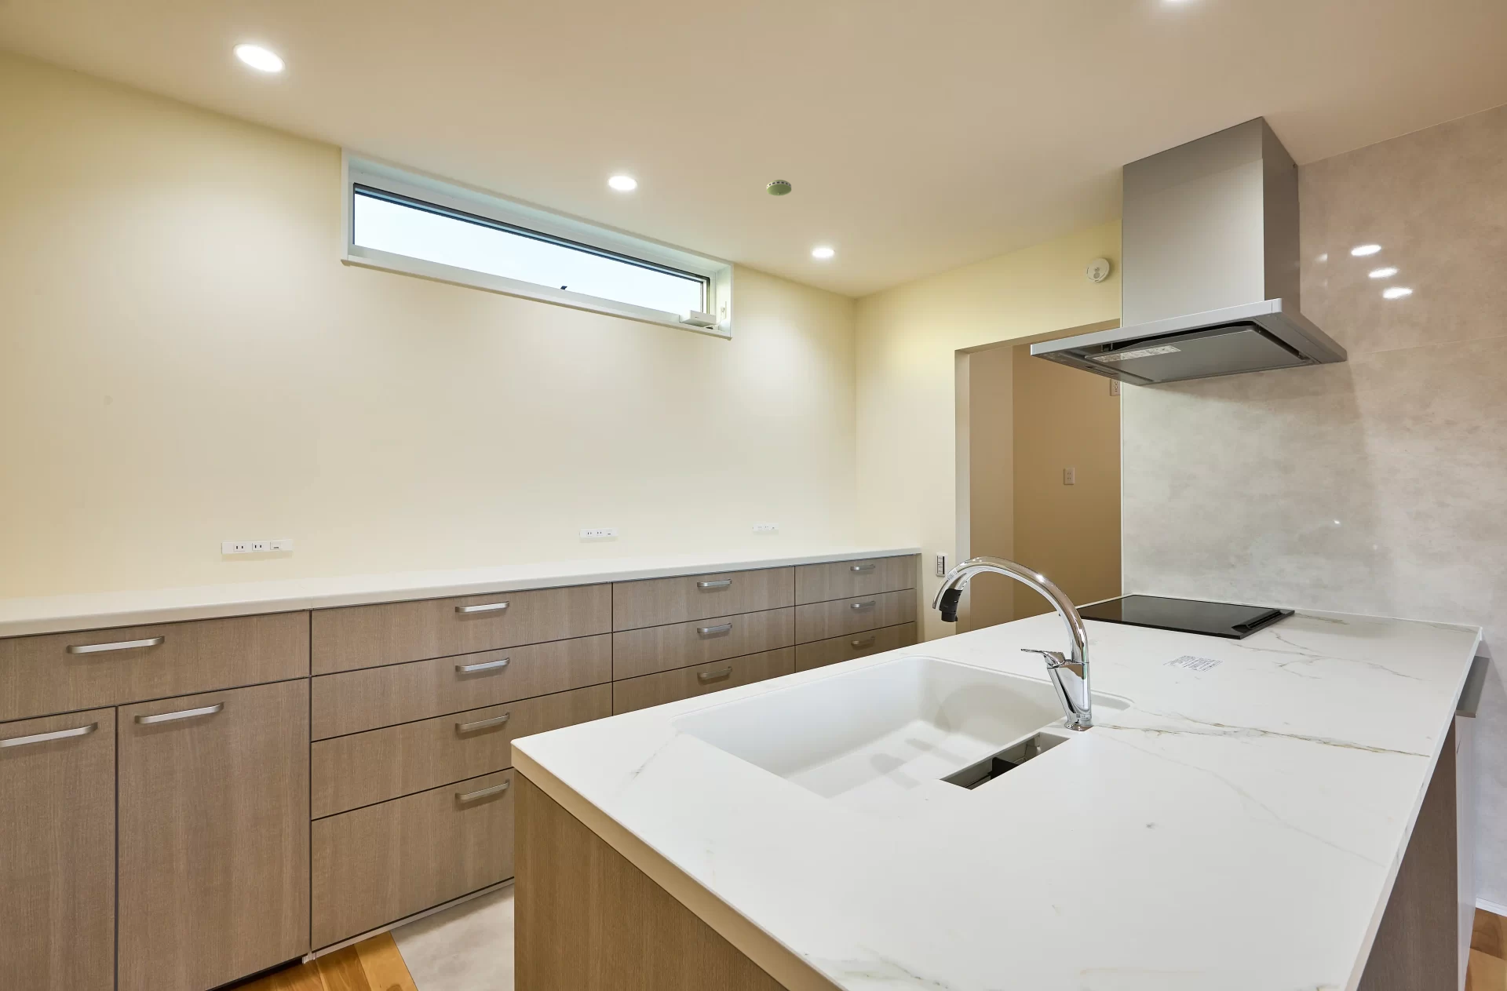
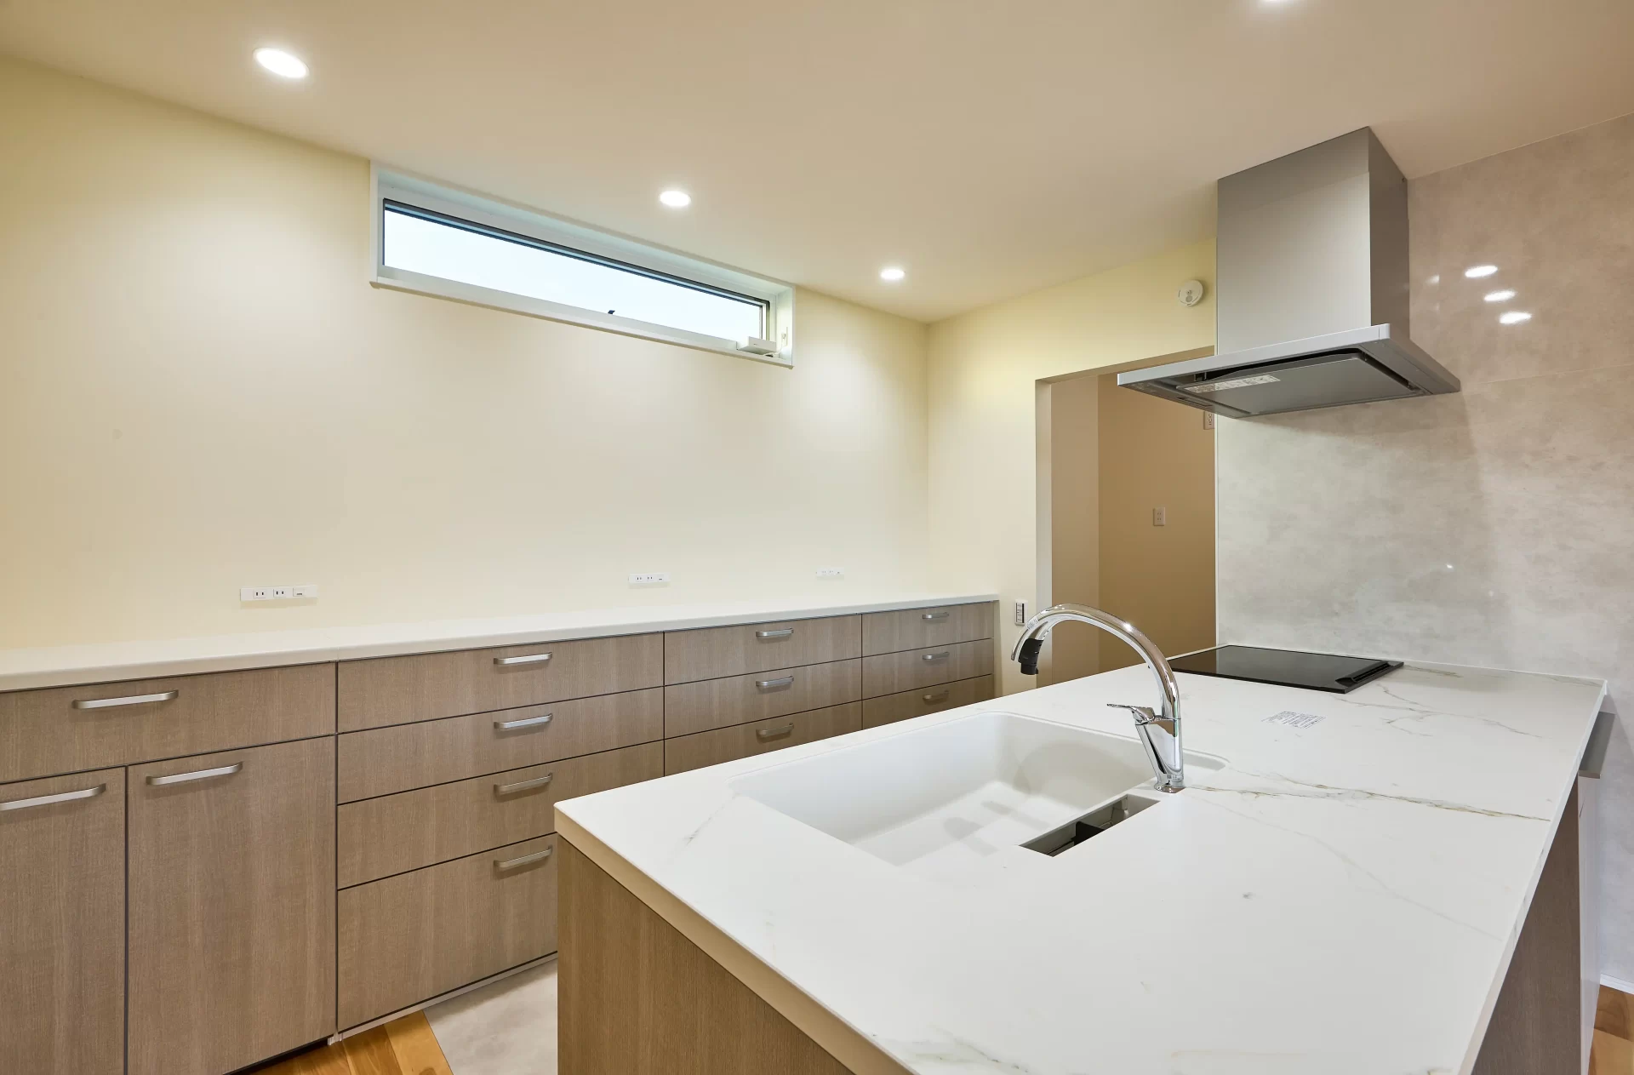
- smoke detector [766,179,792,197]
